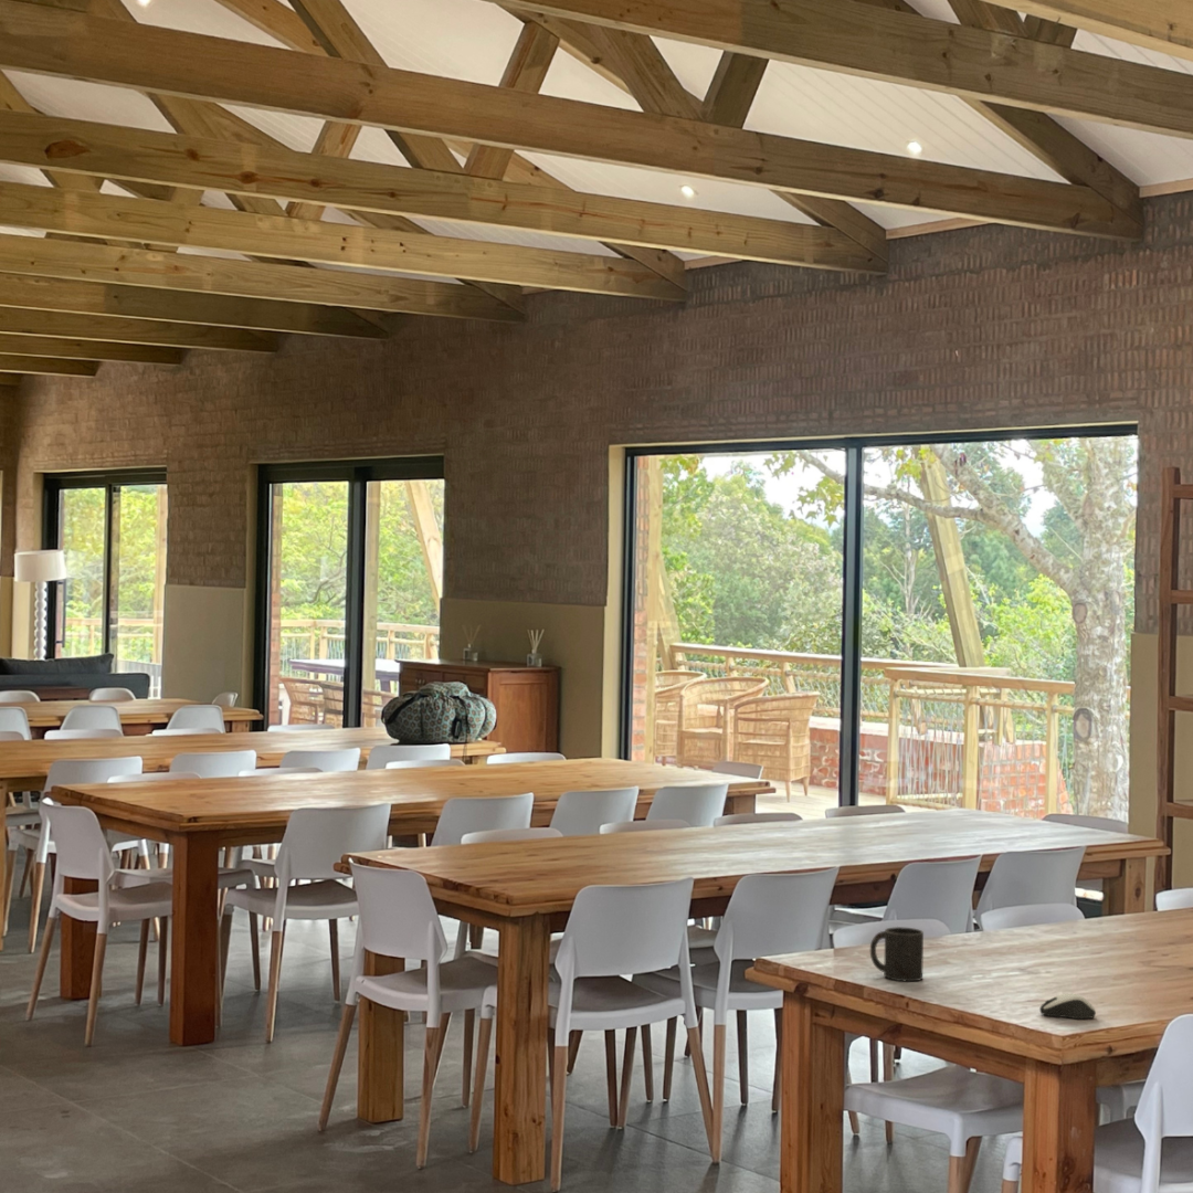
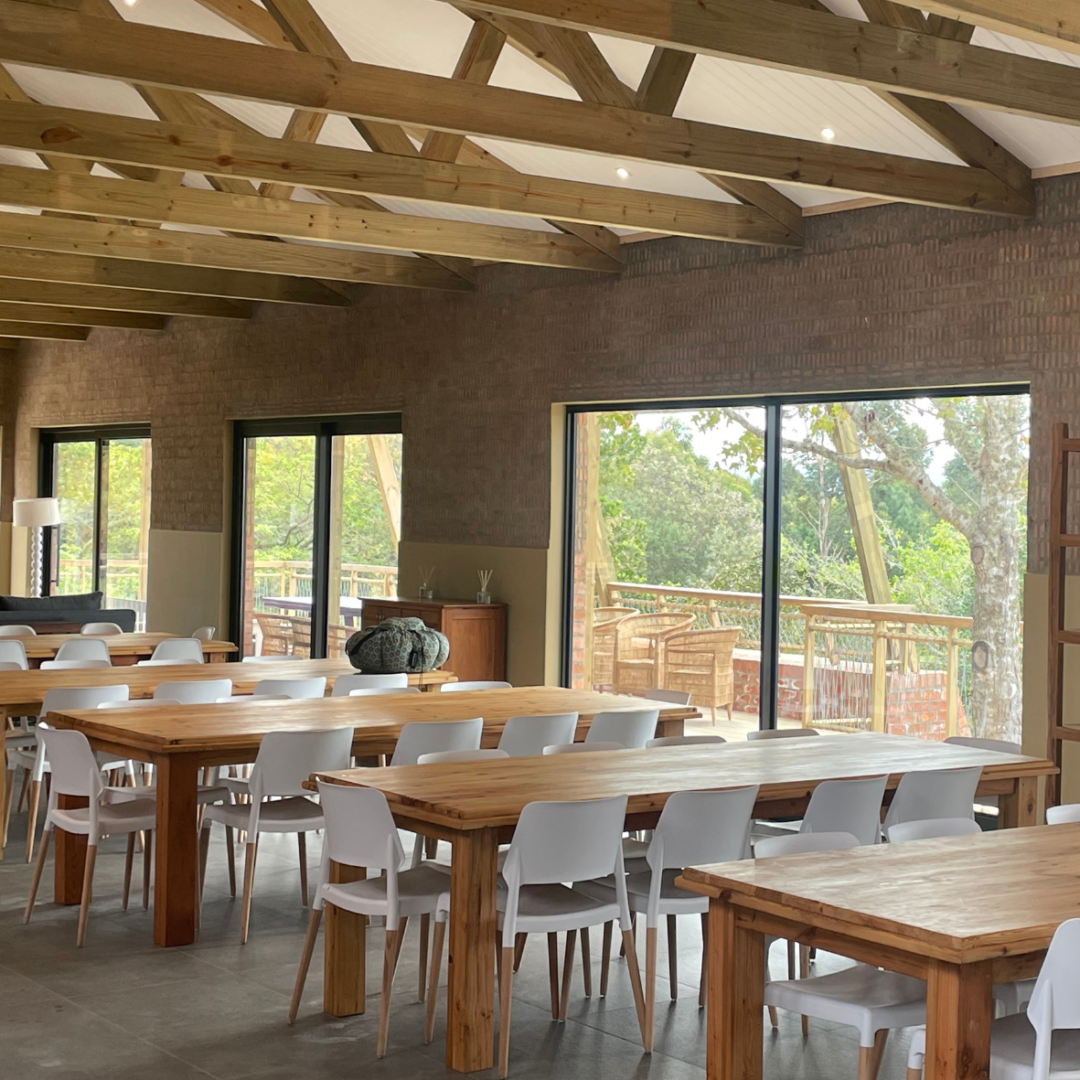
- computer mouse [1038,992,1097,1020]
- mug [869,926,925,982]
